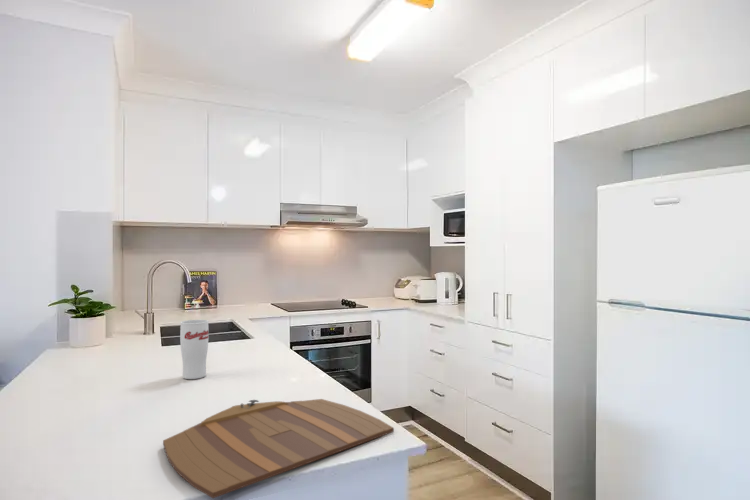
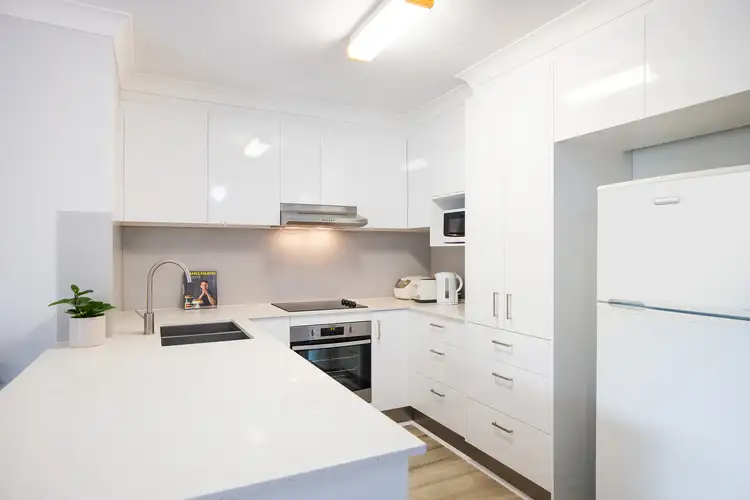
- cutting board [162,398,395,499]
- cup [179,319,210,380]
